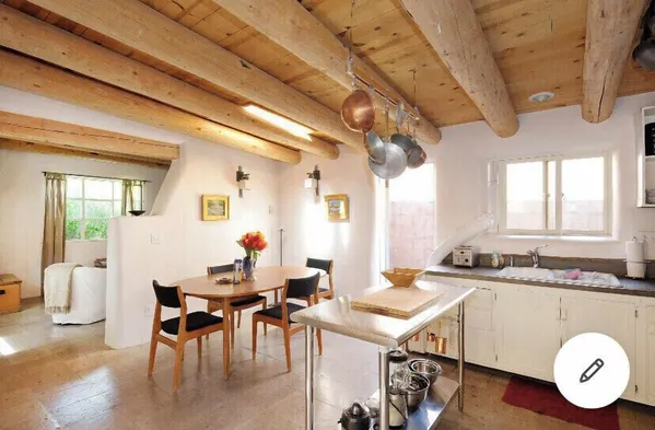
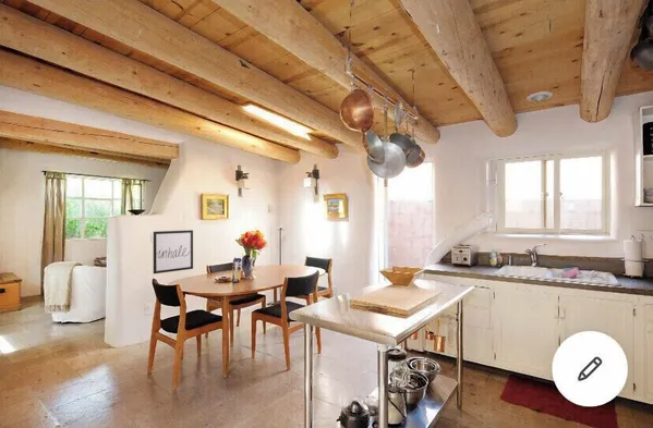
+ wall art [153,229,194,274]
